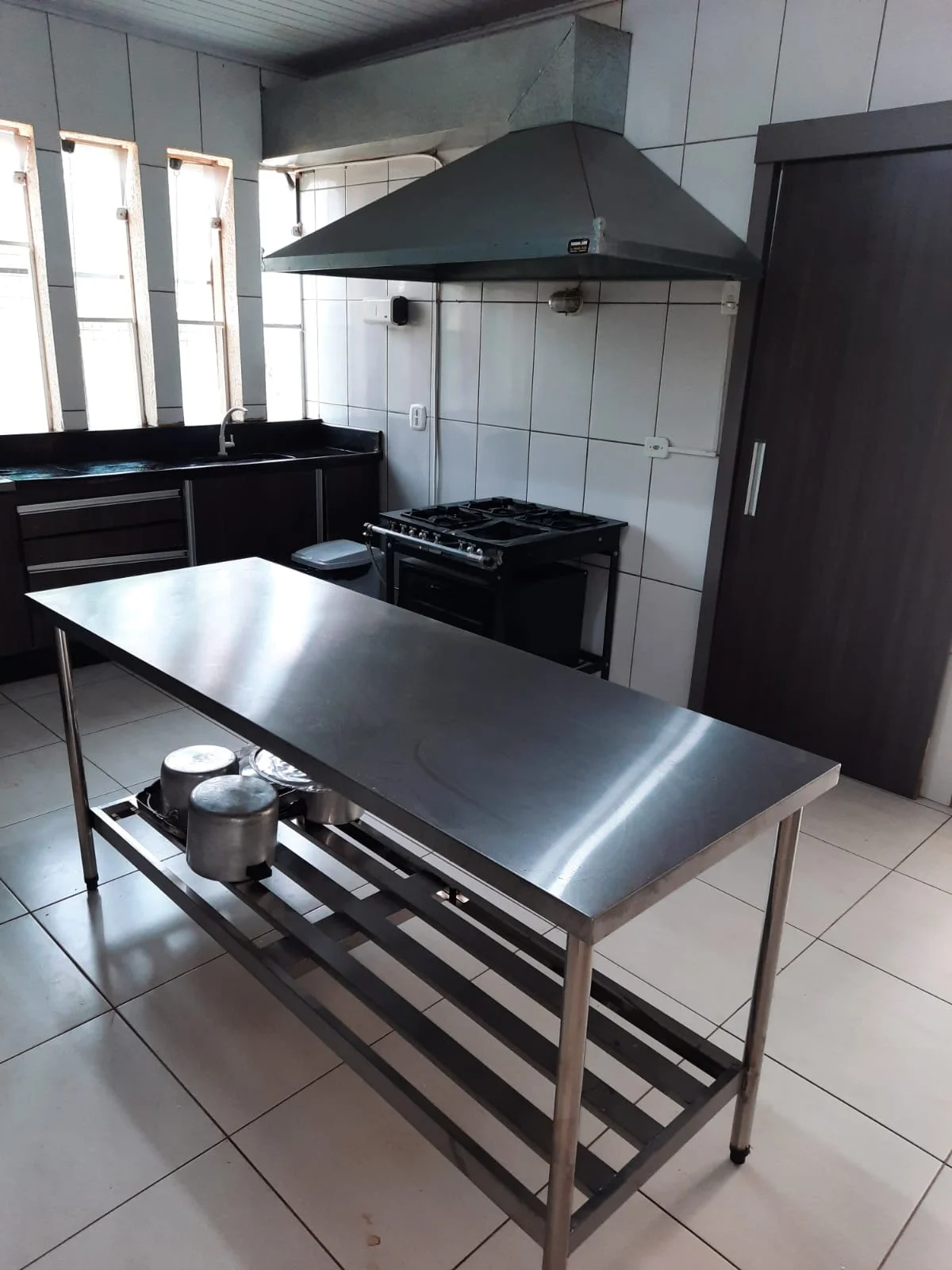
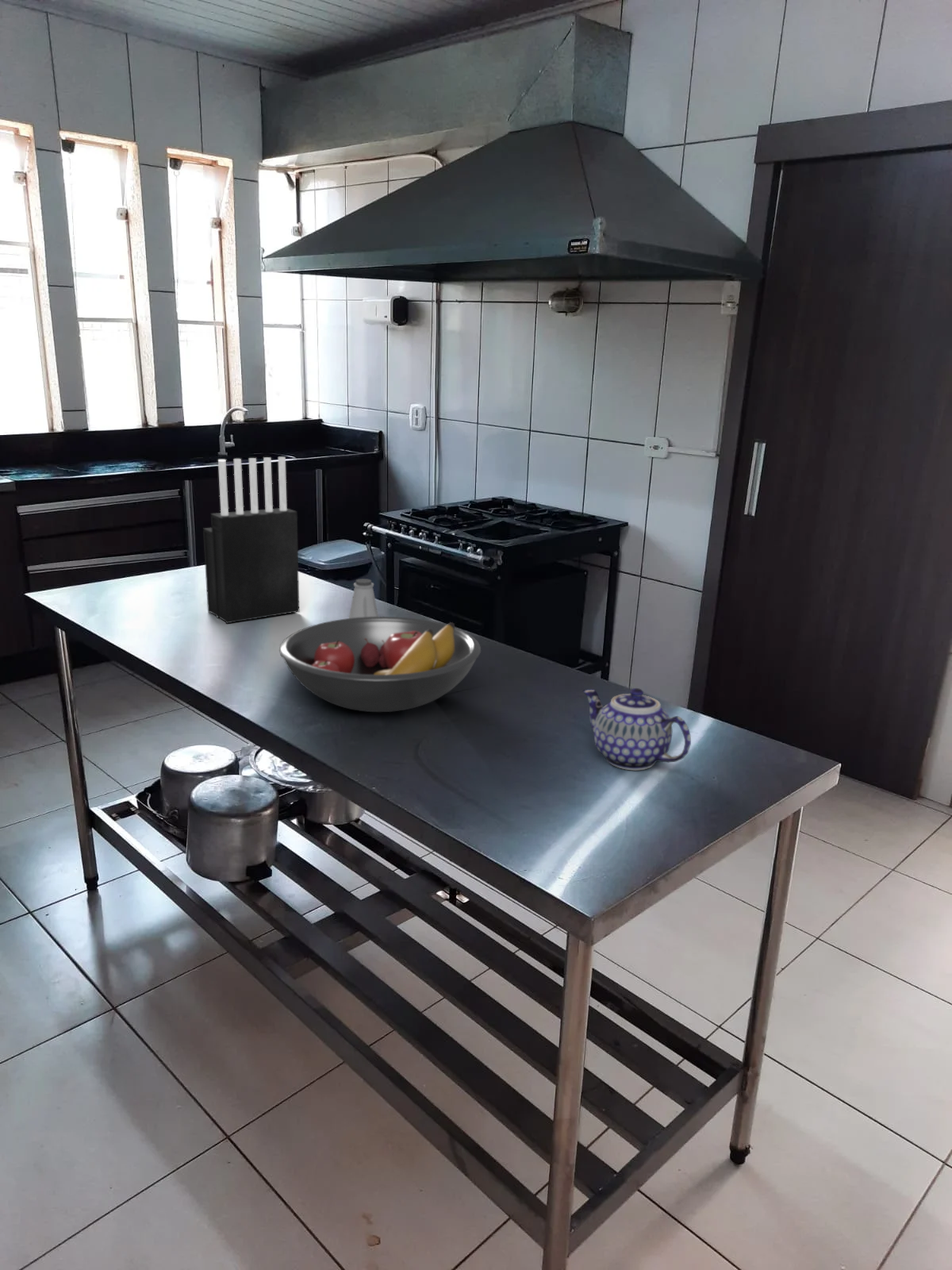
+ saltshaker [348,578,379,618]
+ teapot [582,687,692,771]
+ fruit bowl [278,616,482,713]
+ knife block [202,456,300,624]
